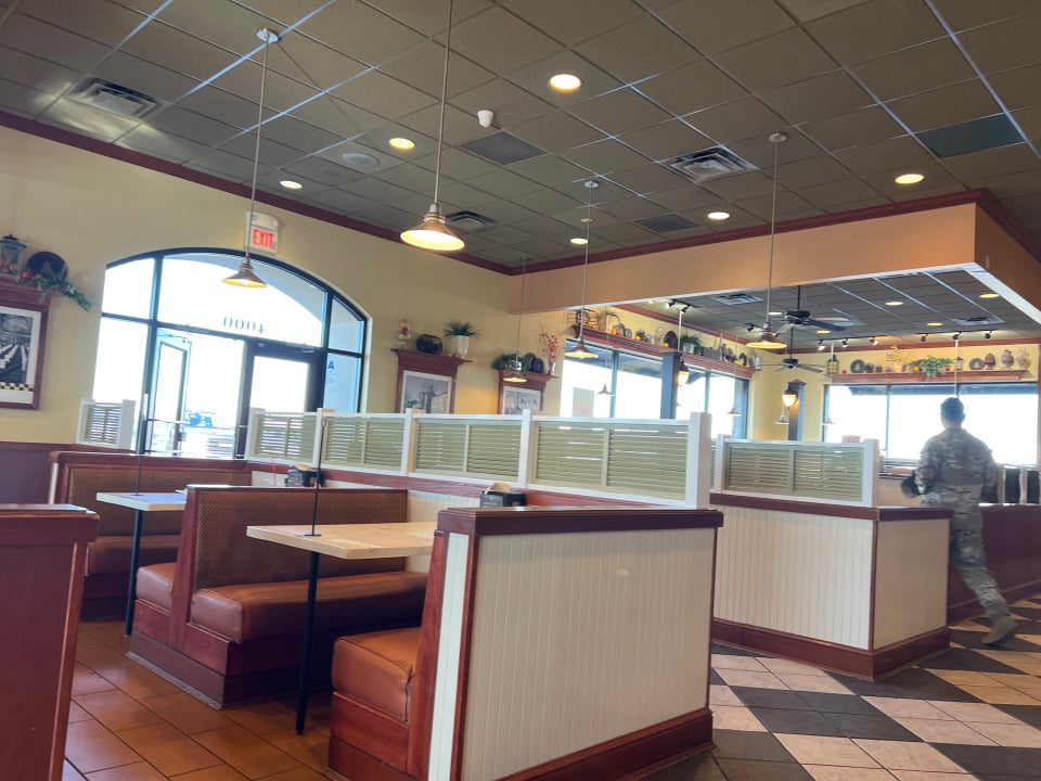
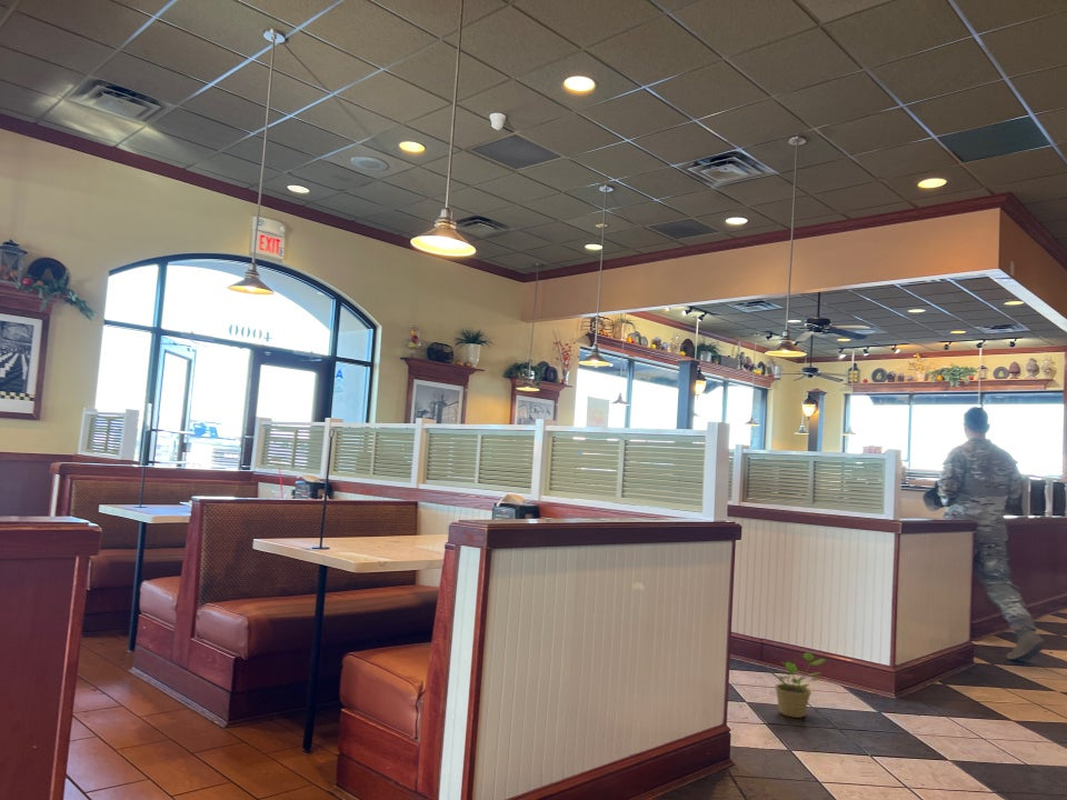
+ potted plant [769,651,827,719]
